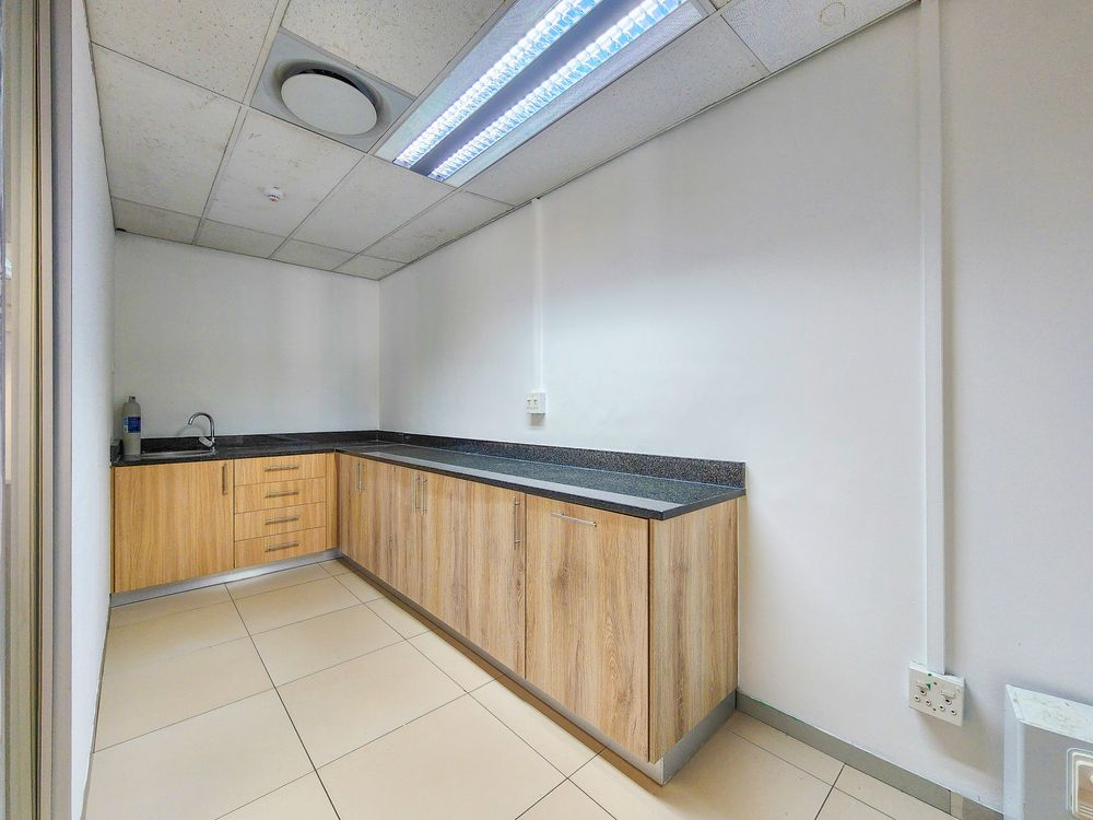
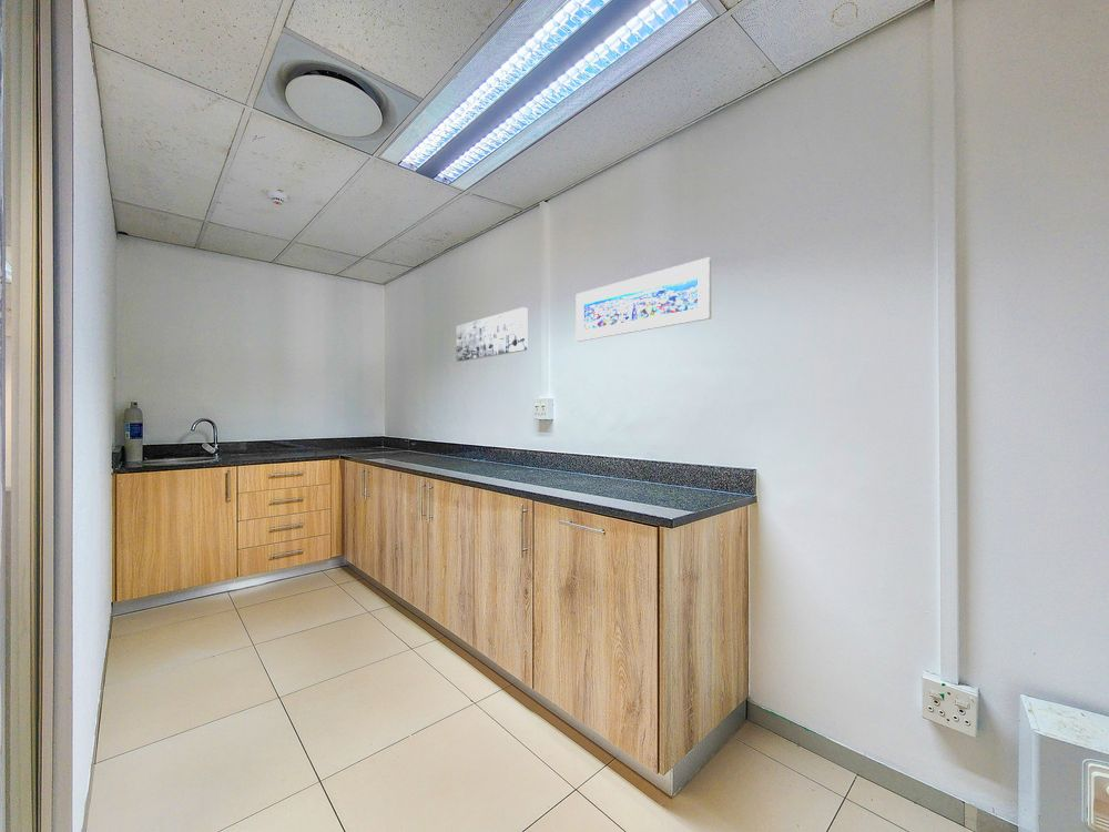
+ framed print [574,256,712,343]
+ wall art [455,306,528,363]
